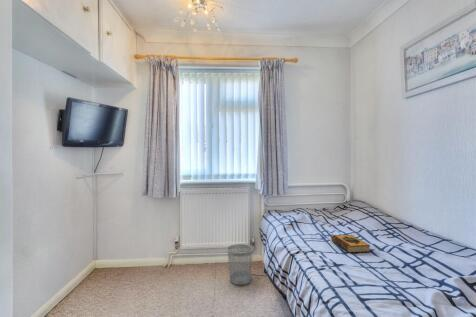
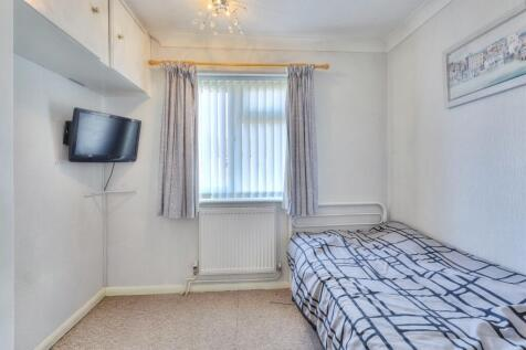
- hardback book [330,234,371,254]
- wastebasket [227,243,254,286]
